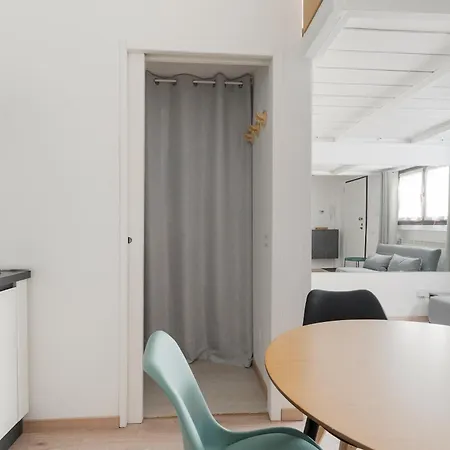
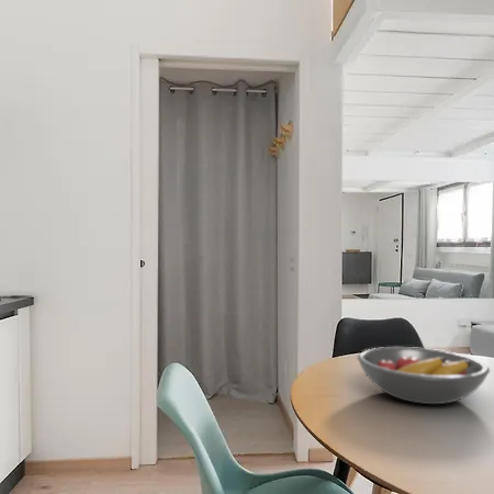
+ fruit bowl [356,346,491,405]
